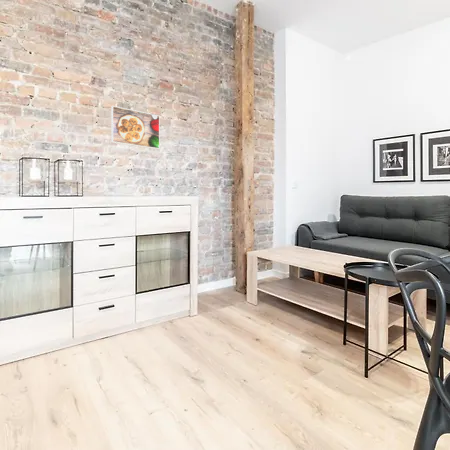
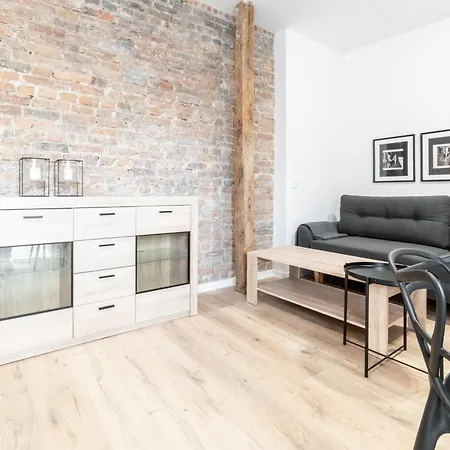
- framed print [110,105,161,150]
